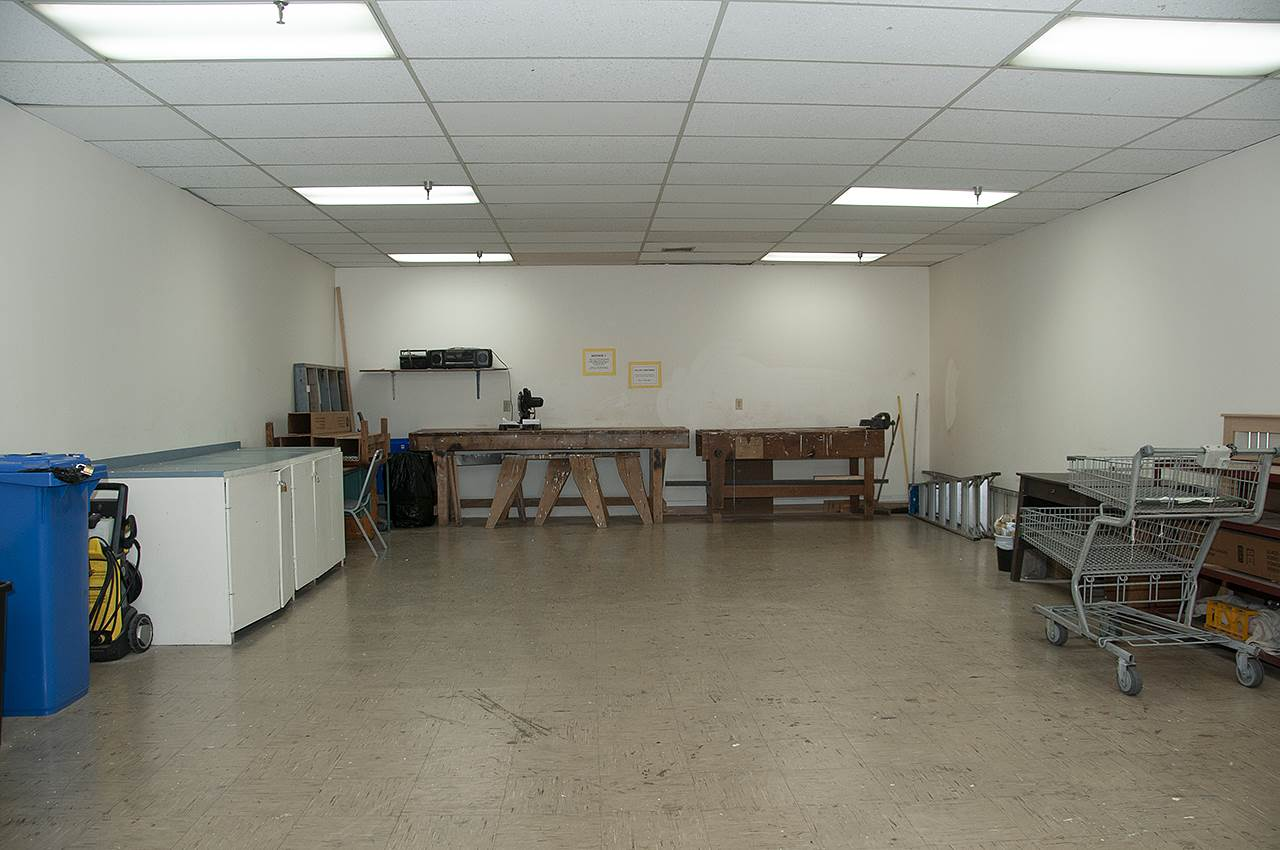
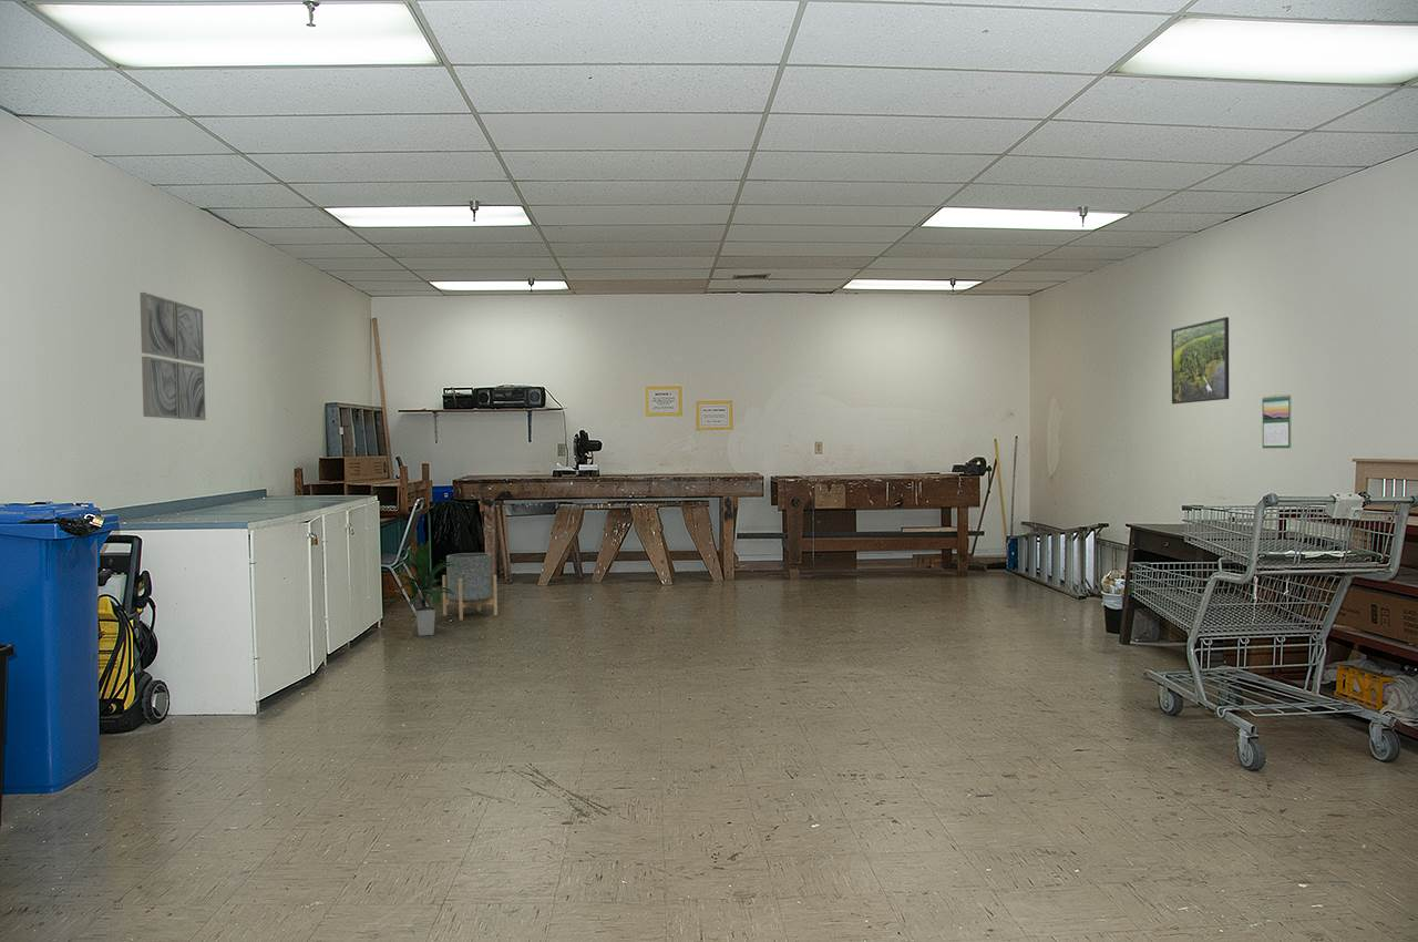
+ wall art [138,291,206,421]
+ indoor plant [381,540,460,637]
+ planter [441,552,499,622]
+ calendar [1262,393,1293,449]
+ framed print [1170,316,1230,405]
